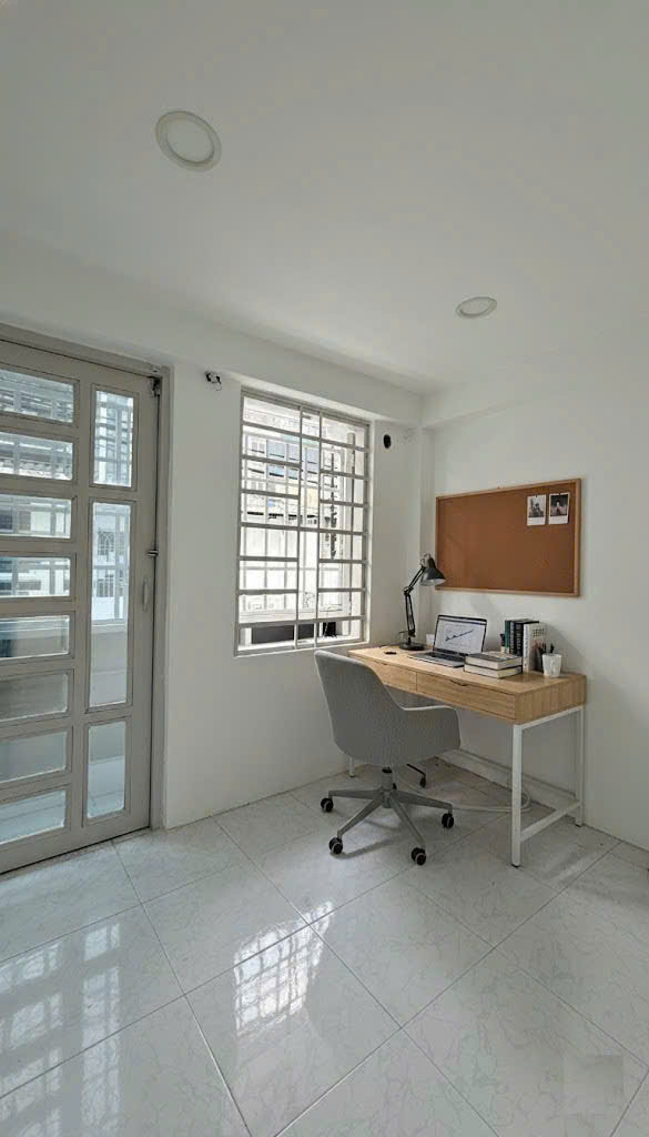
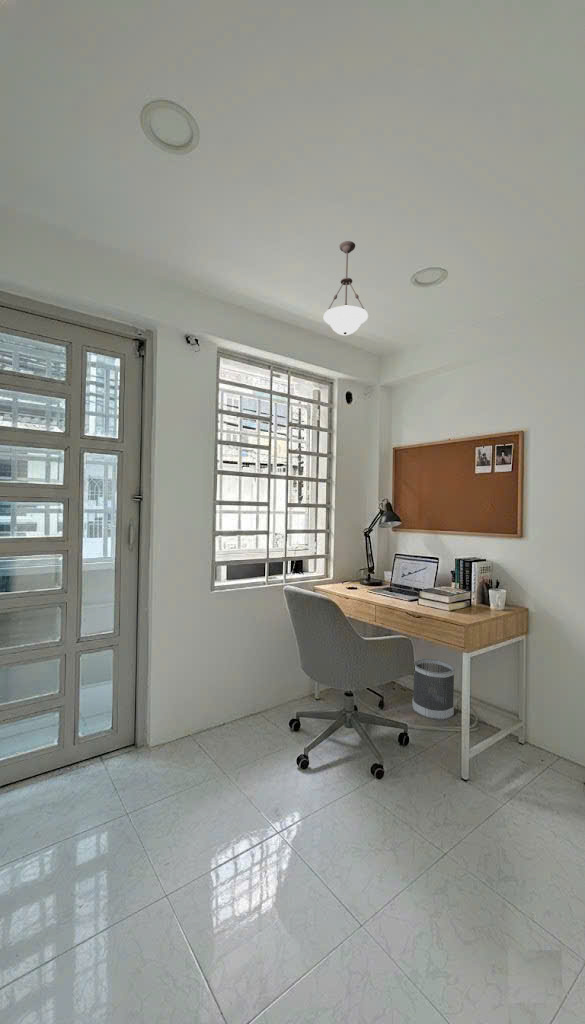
+ wastebasket [411,658,456,721]
+ pendant light [322,240,369,336]
